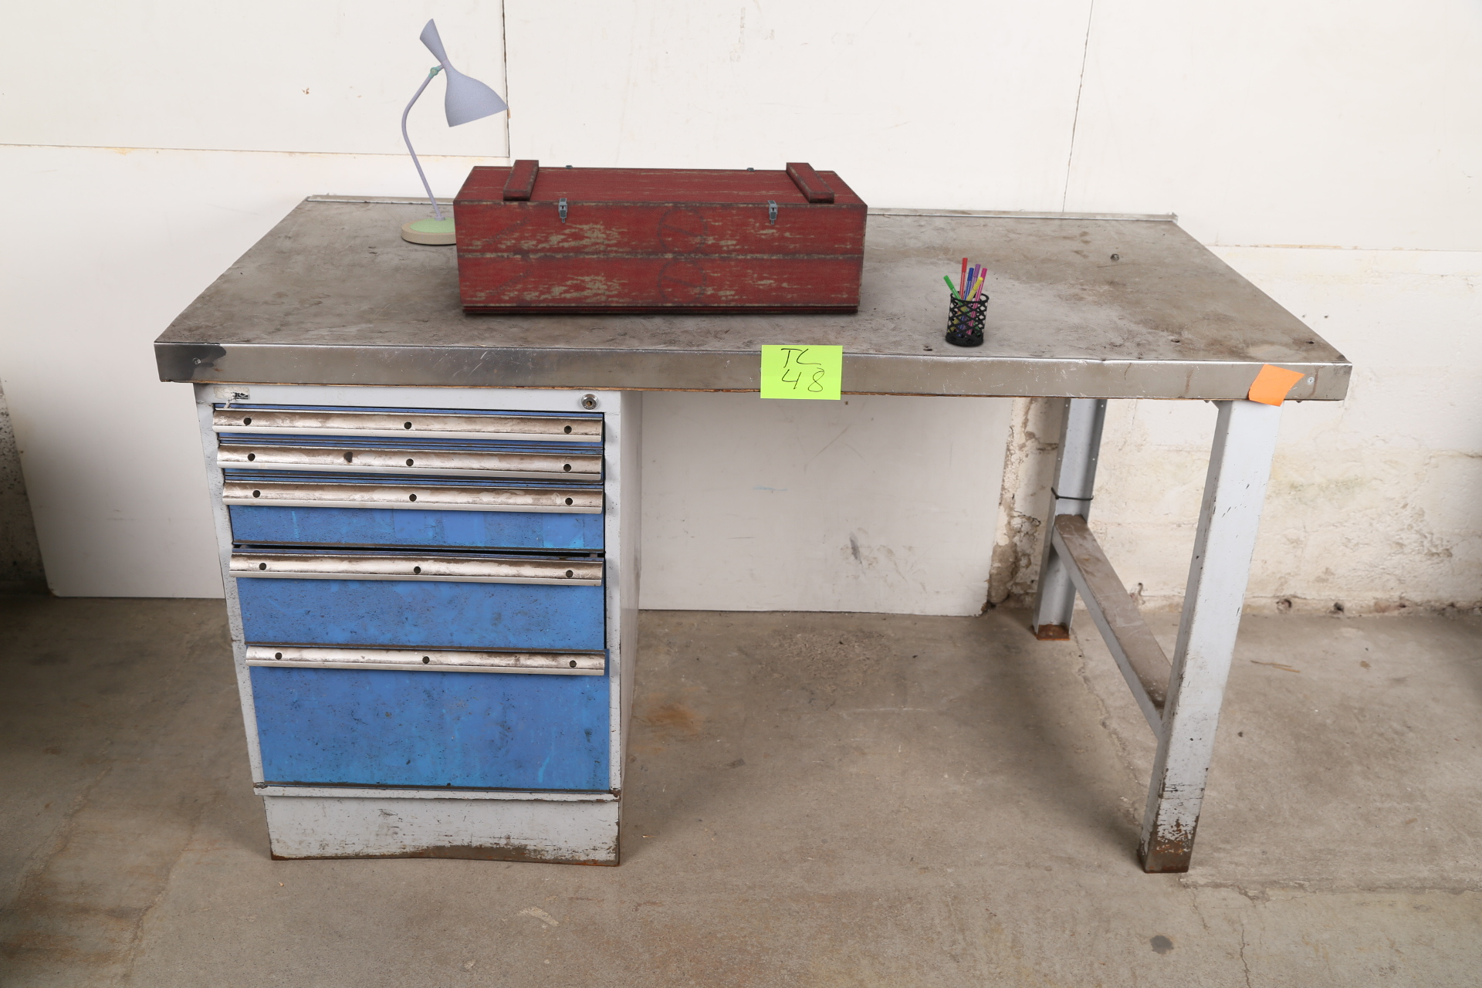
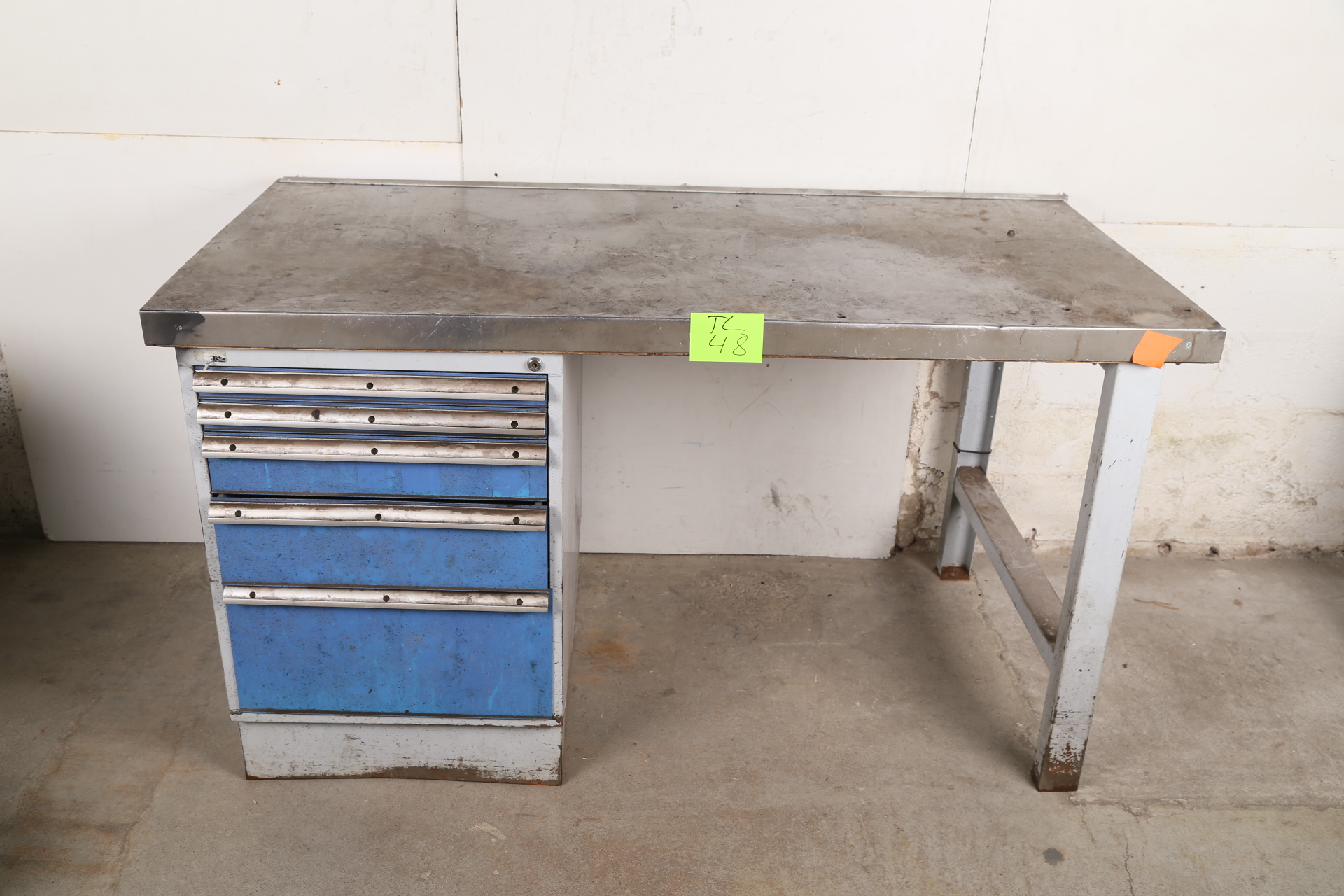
- wooden crate [452,159,868,314]
- pen holder [943,257,990,346]
- desk lamp [400,18,509,245]
